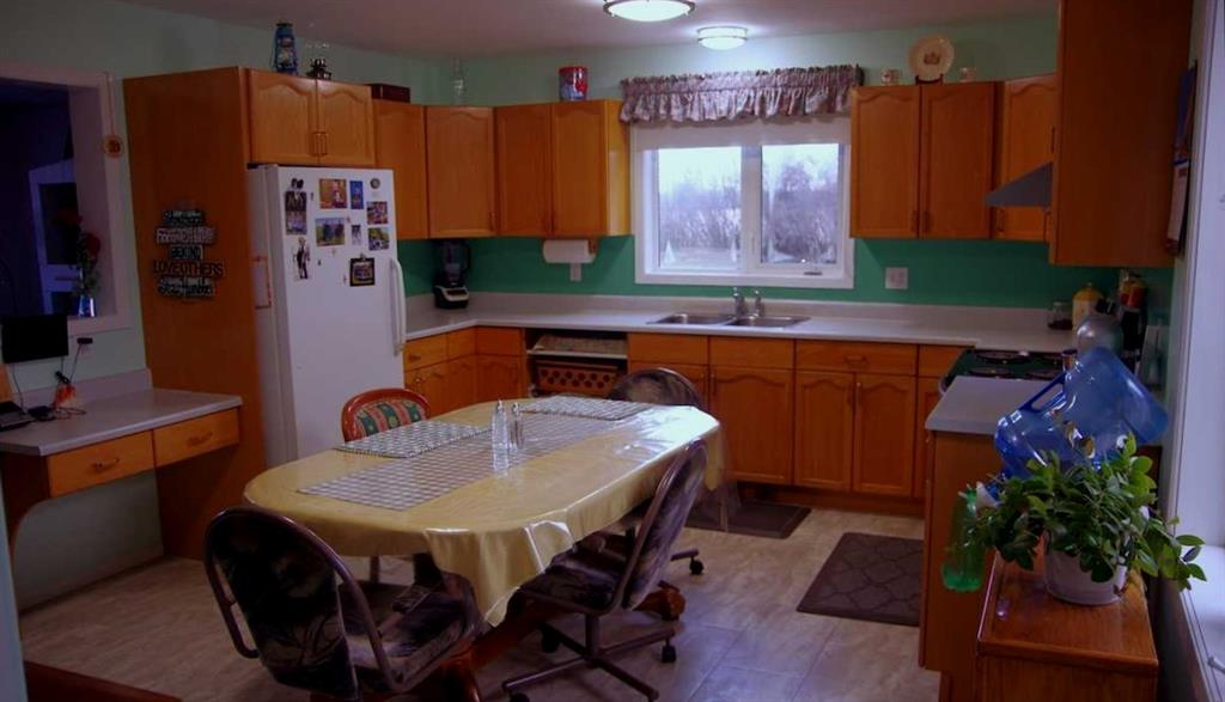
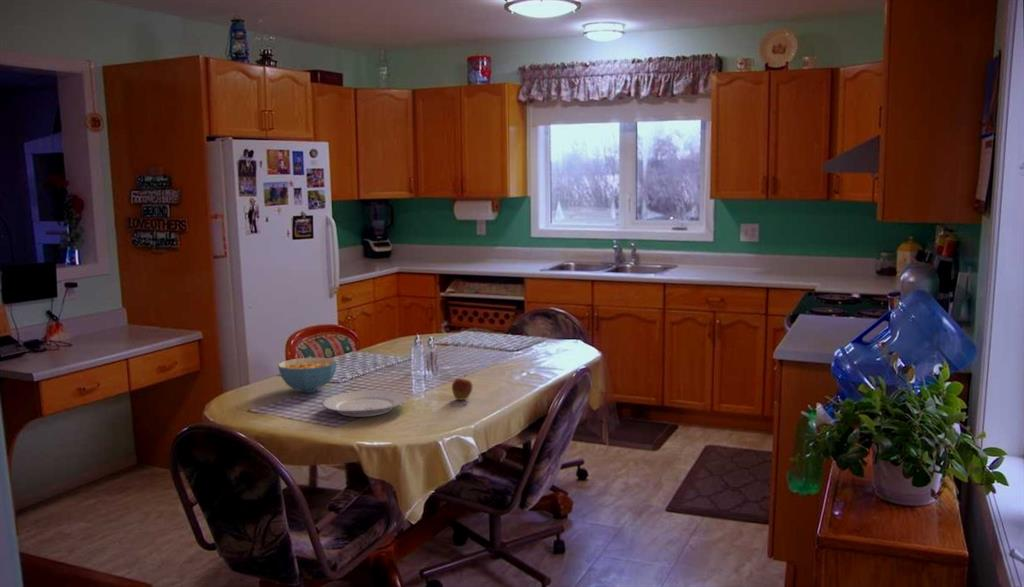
+ cereal bowl [277,356,338,393]
+ fruit [451,374,474,401]
+ plate [321,389,409,418]
